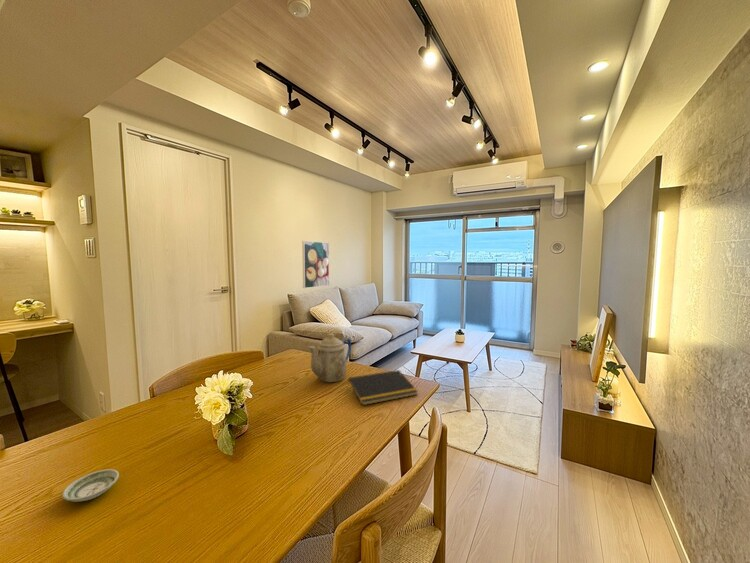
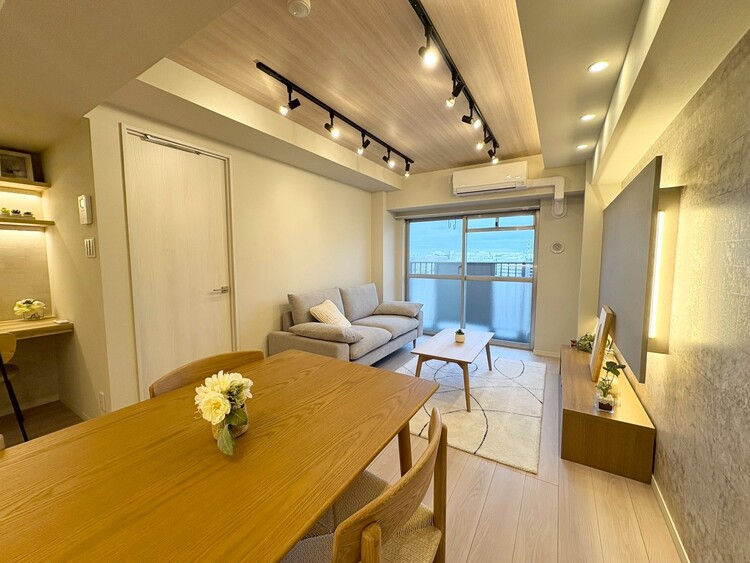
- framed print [301,240,330,289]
- saucer [61,468,120,503]
- teapot [308,332,352,383]
- notepad [346,369,419,406]
